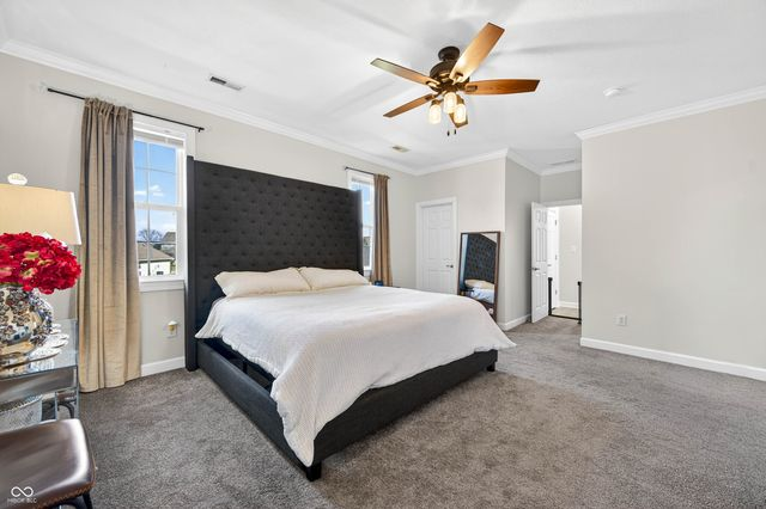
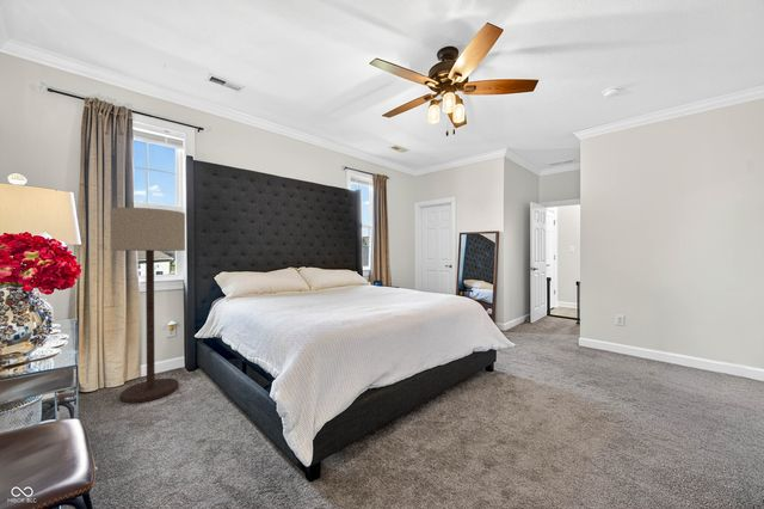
+ floor lamp [110,207,186,404]
